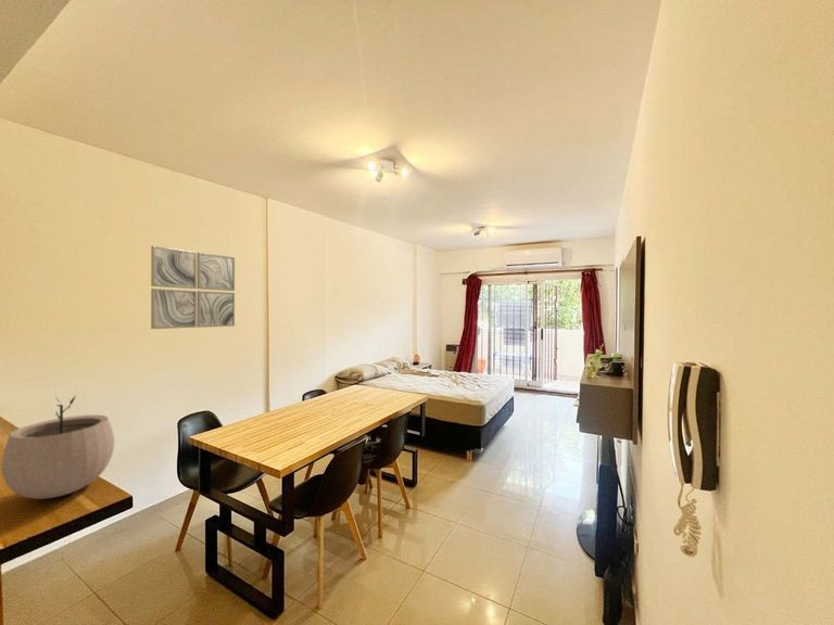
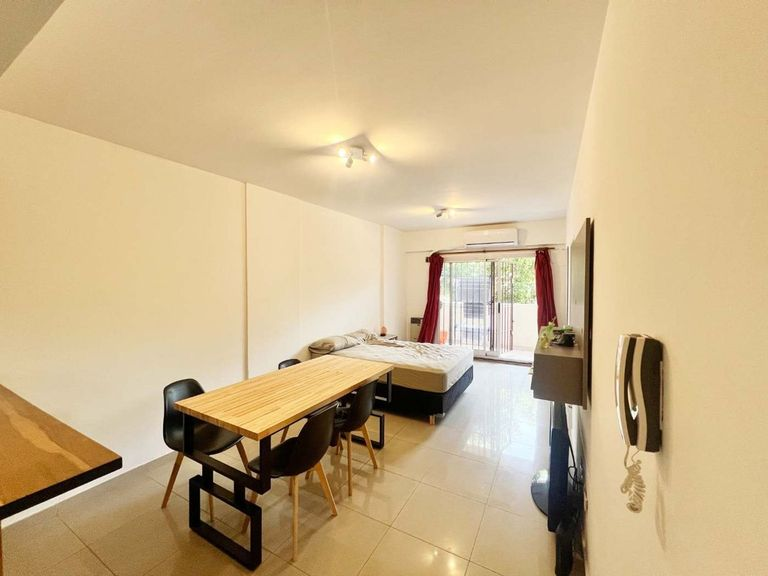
- plant pot [0,395,115,500]
- wall art [150,245,236,330]
